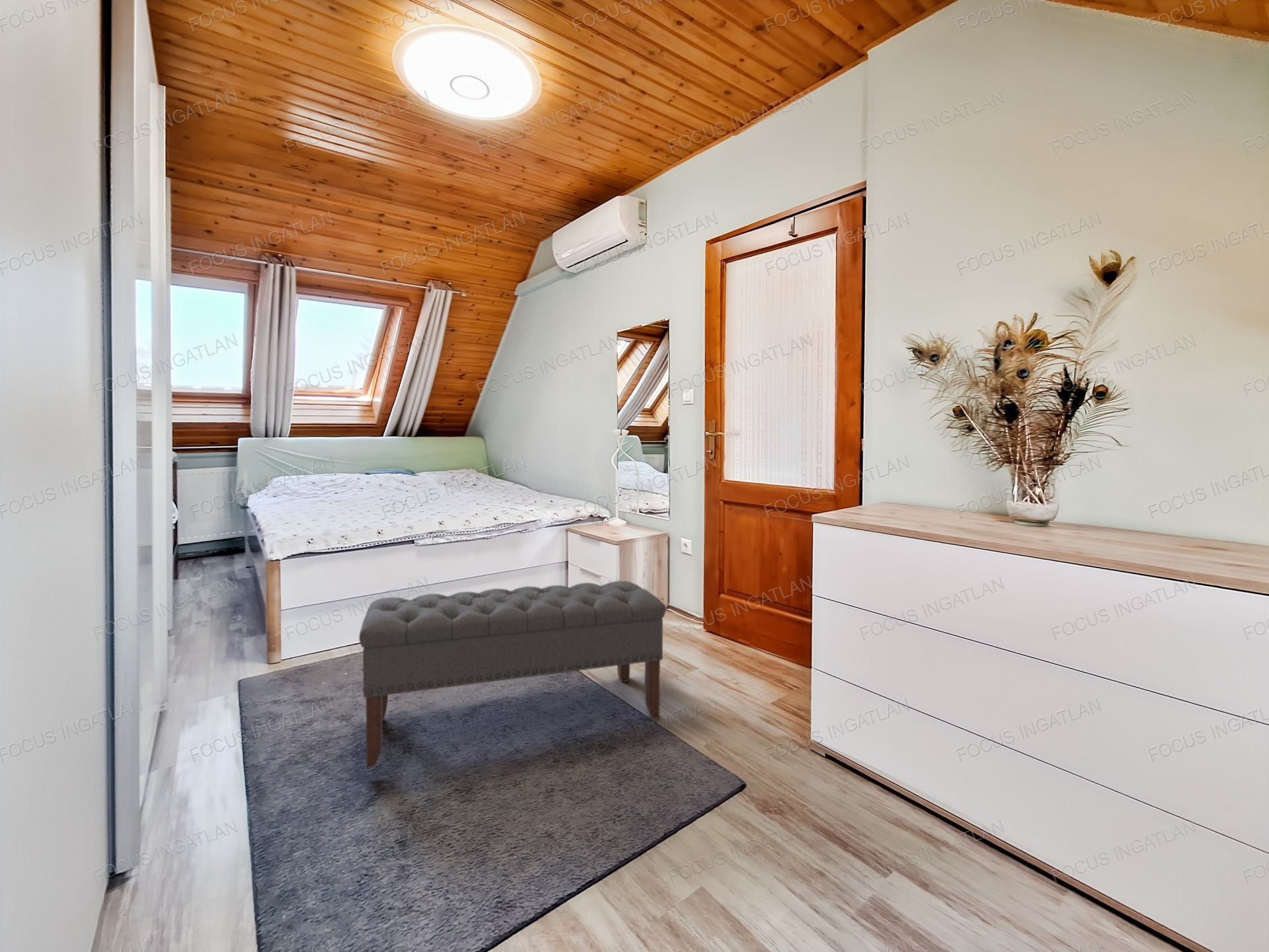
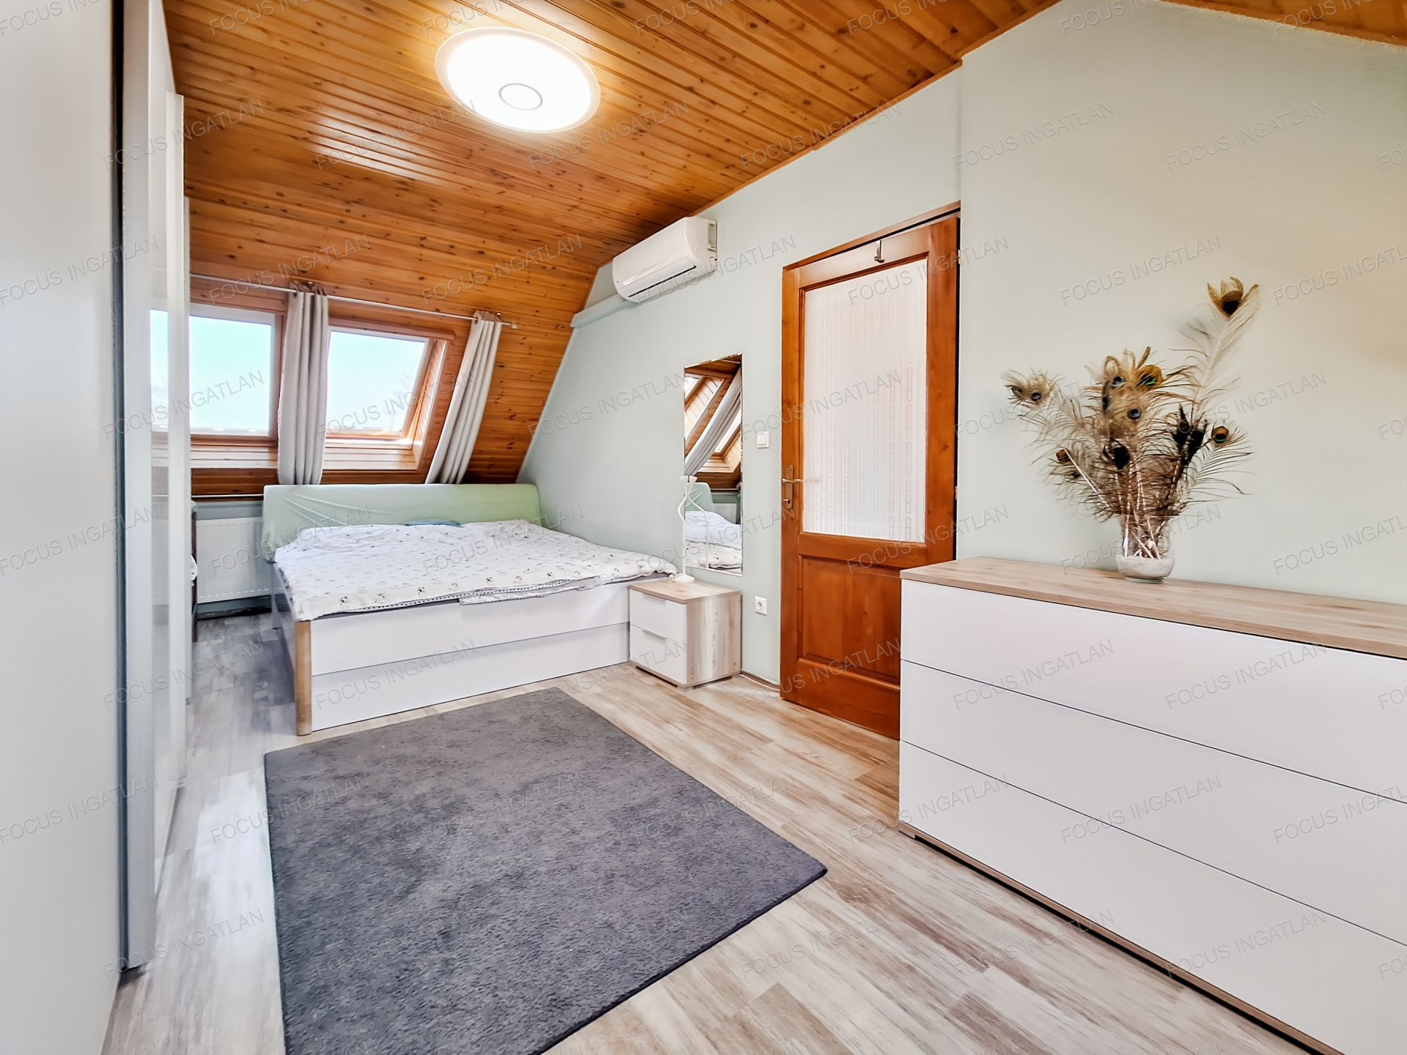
- bench [358,580,667,768]
